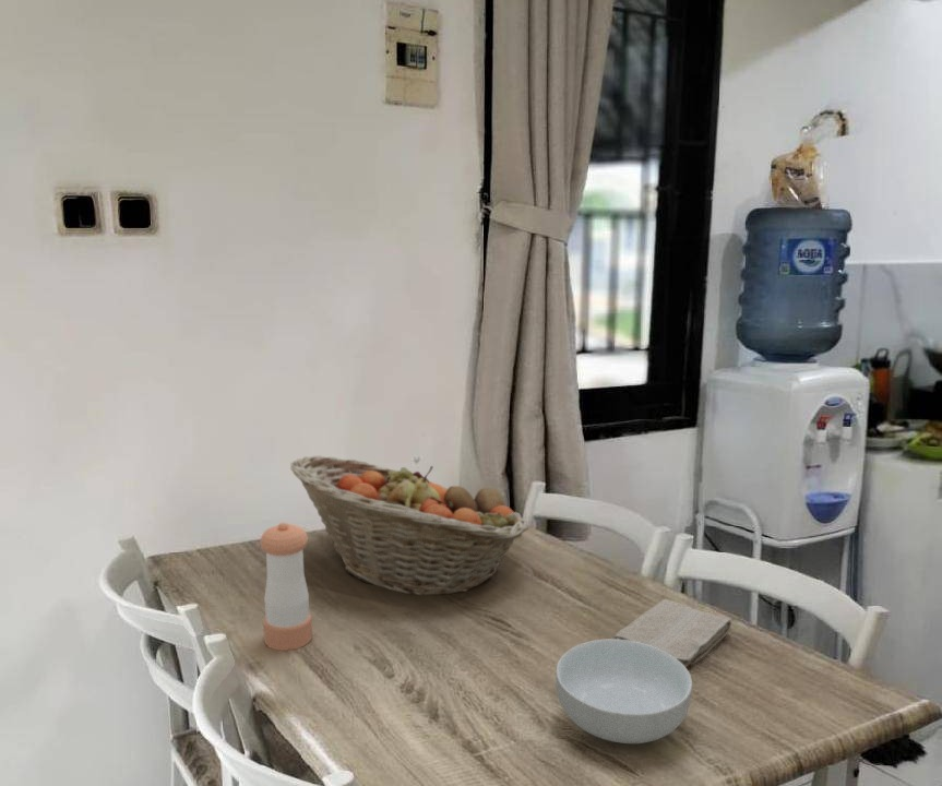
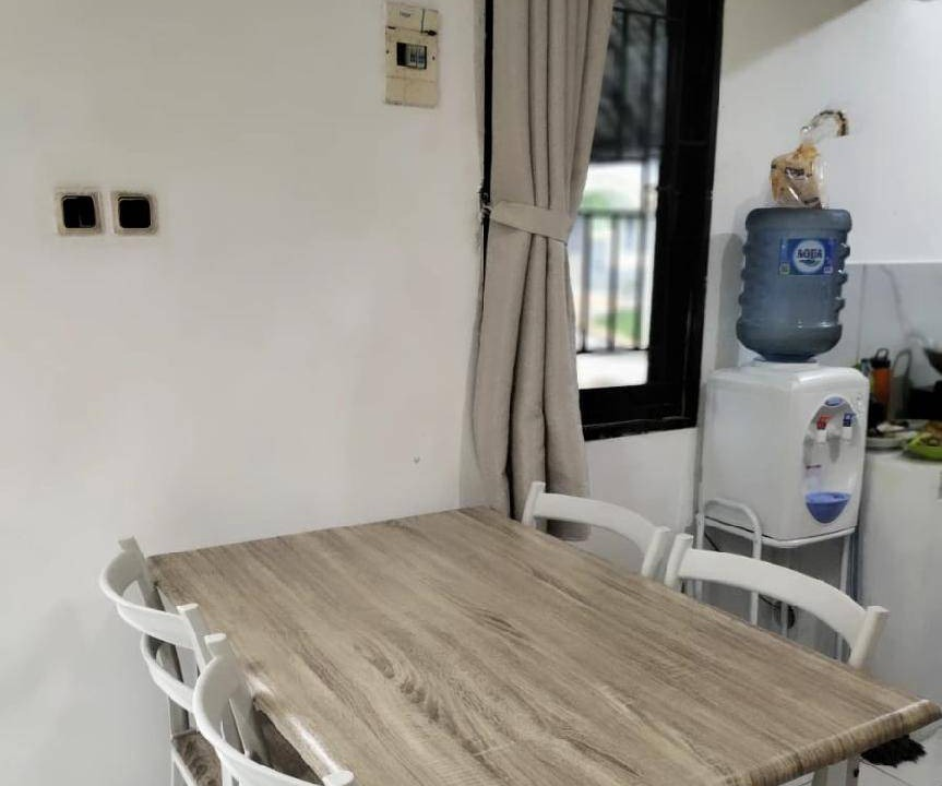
- washcloth [612,598,732,668]
- fruit basket [289,454,529,596]
- pepper shaker [259,522,313,652]
- cereal bowl [555,638,693,745]
